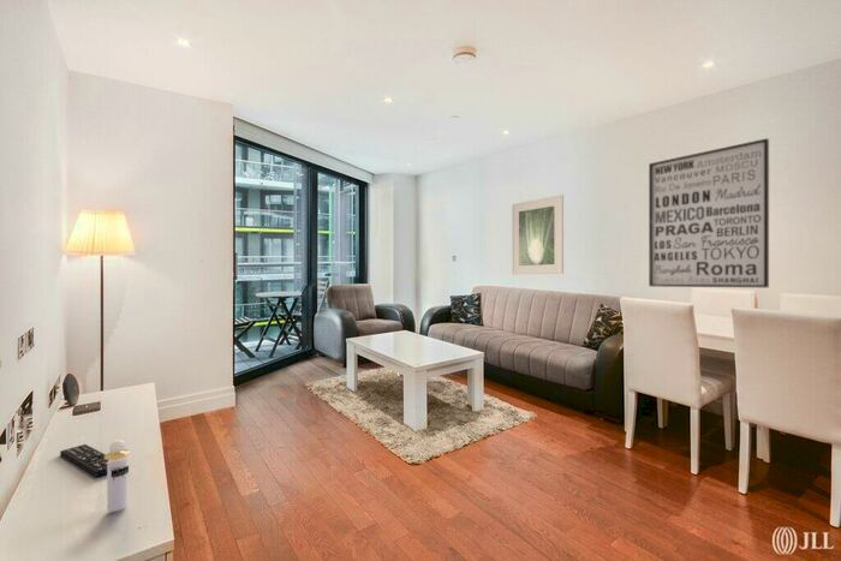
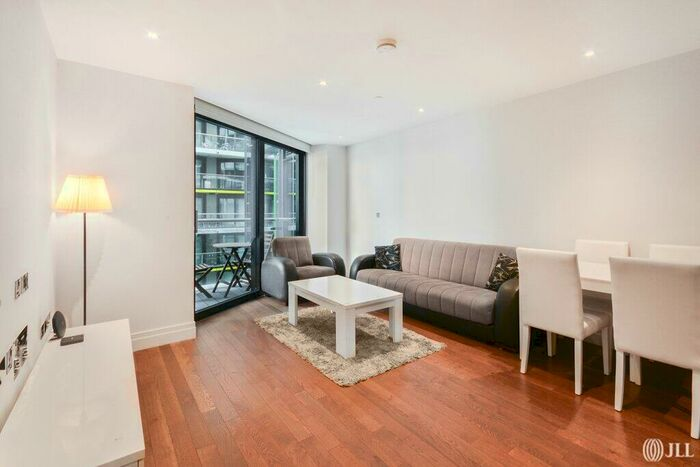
- wall art [648,137,770,288]
- perfume bottle [105,438,131,513]
- remote control [59,443,109,478]
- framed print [511,193,565,275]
